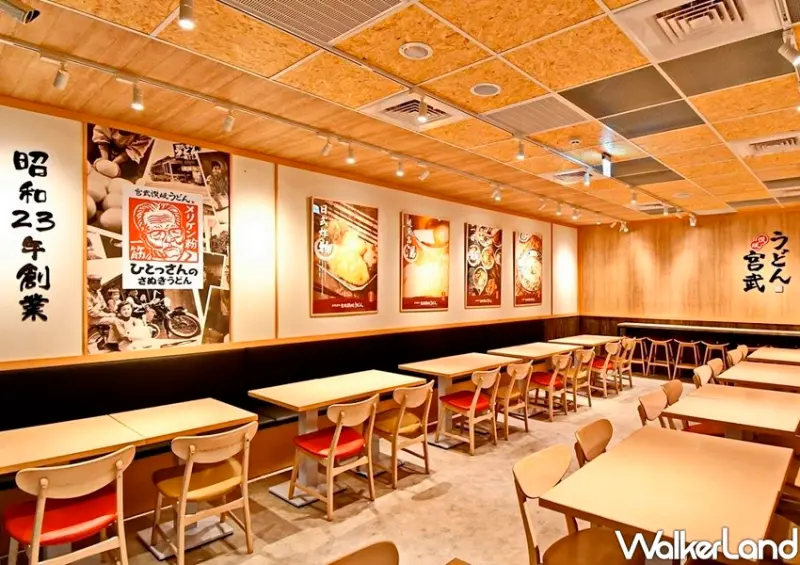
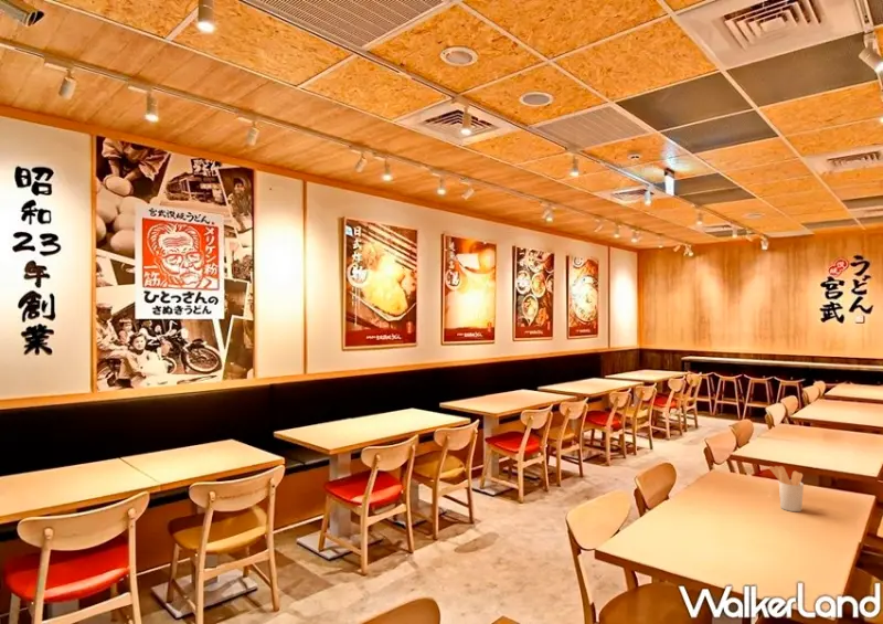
+ utensil holder [768,465,805,512]
